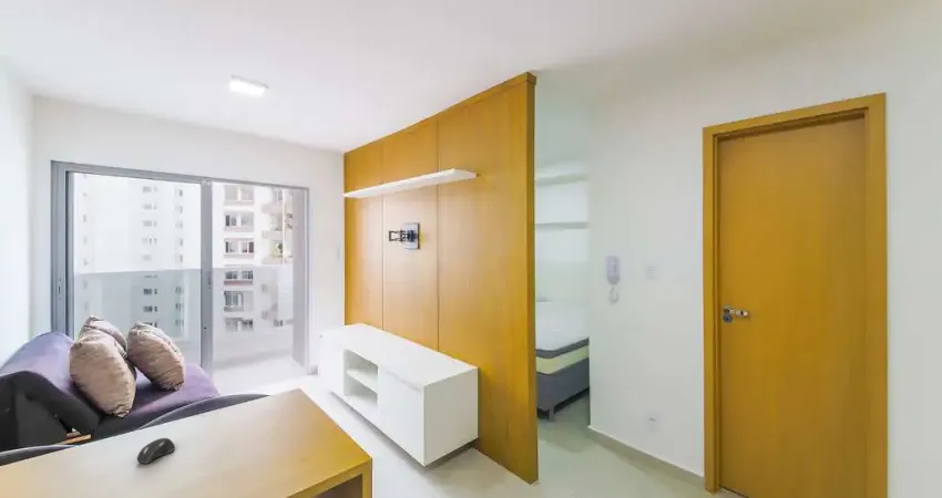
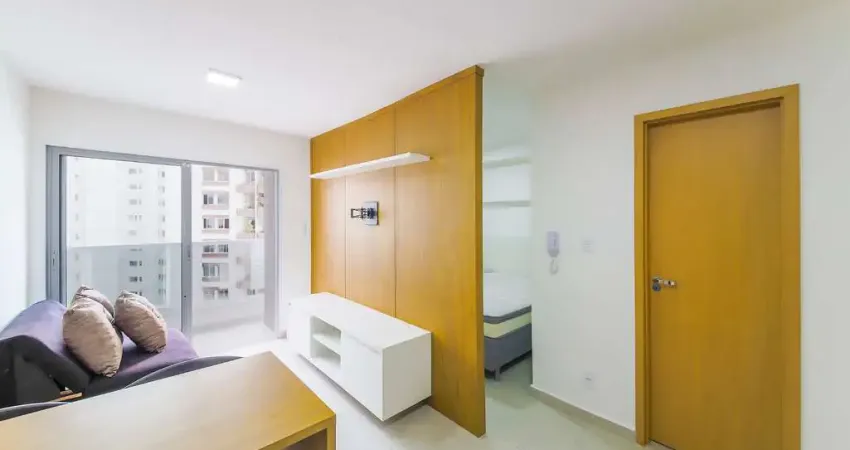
- computer mouse [135,437,176,465]
